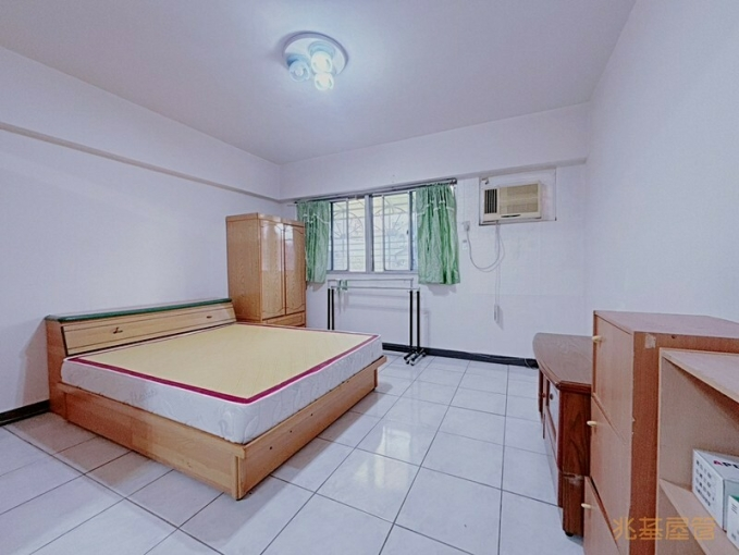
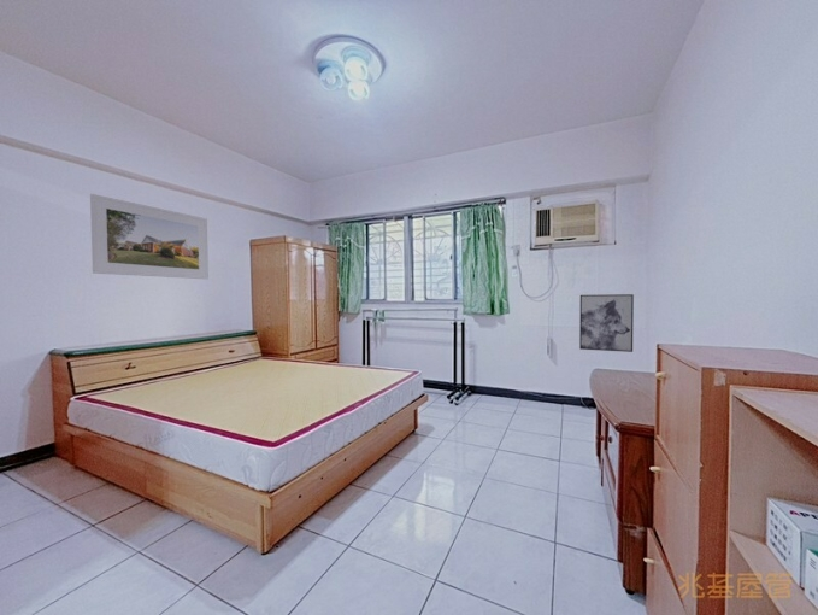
+ wall art [578,293,635,353]
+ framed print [89,193,210,280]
